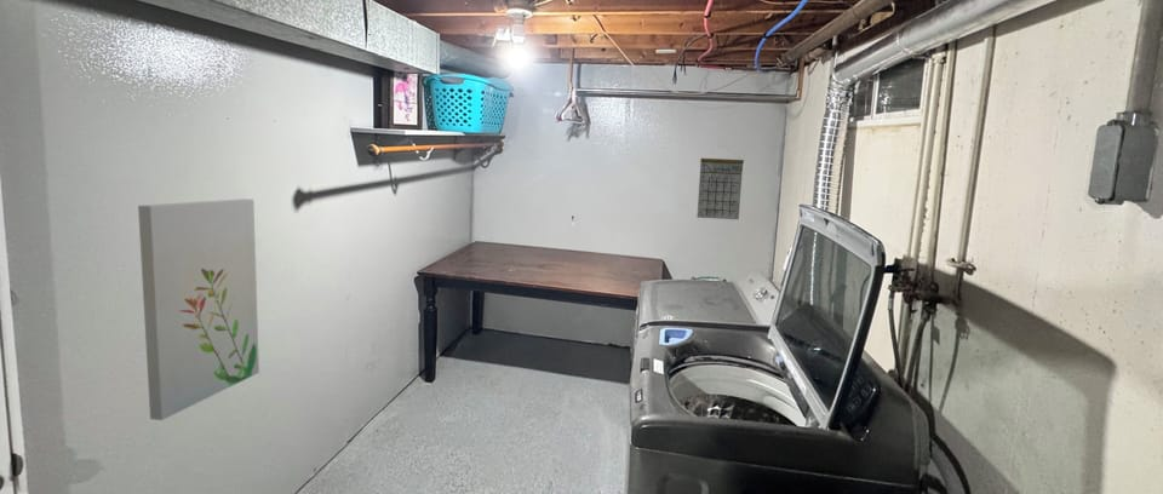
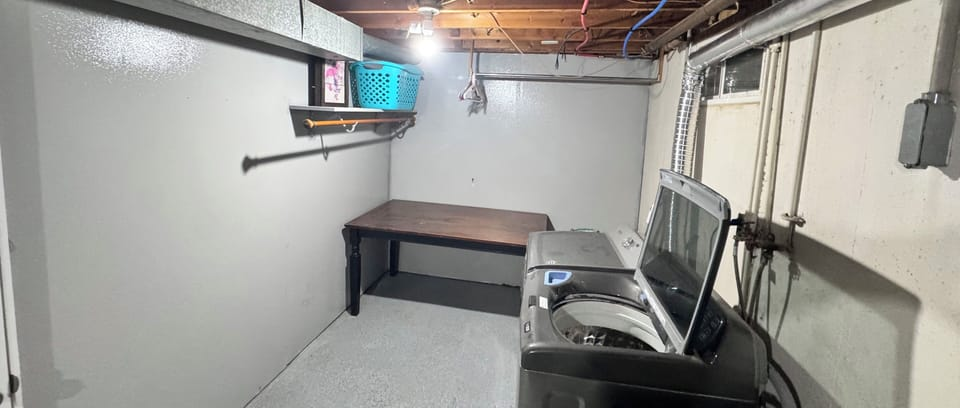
- wall art [137,197,260,421]
- calendar [695,144,745,220]
